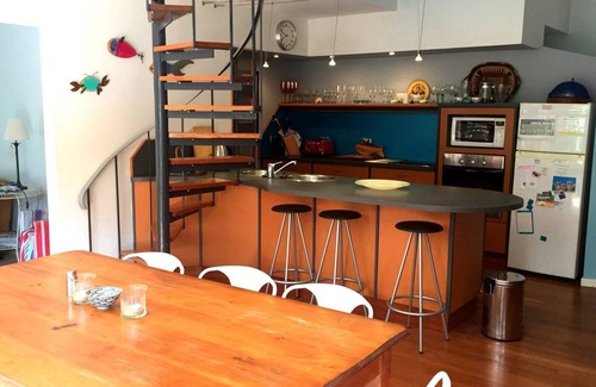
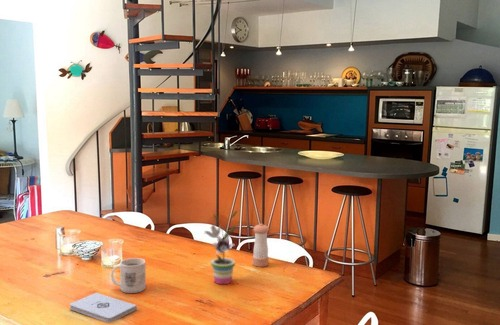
+ mug [110,257,147,294]
+ potted plant [203,210,238,285]
+ notepad [69,292,138,324]
+ pepper shaker [252,222,270,268]
